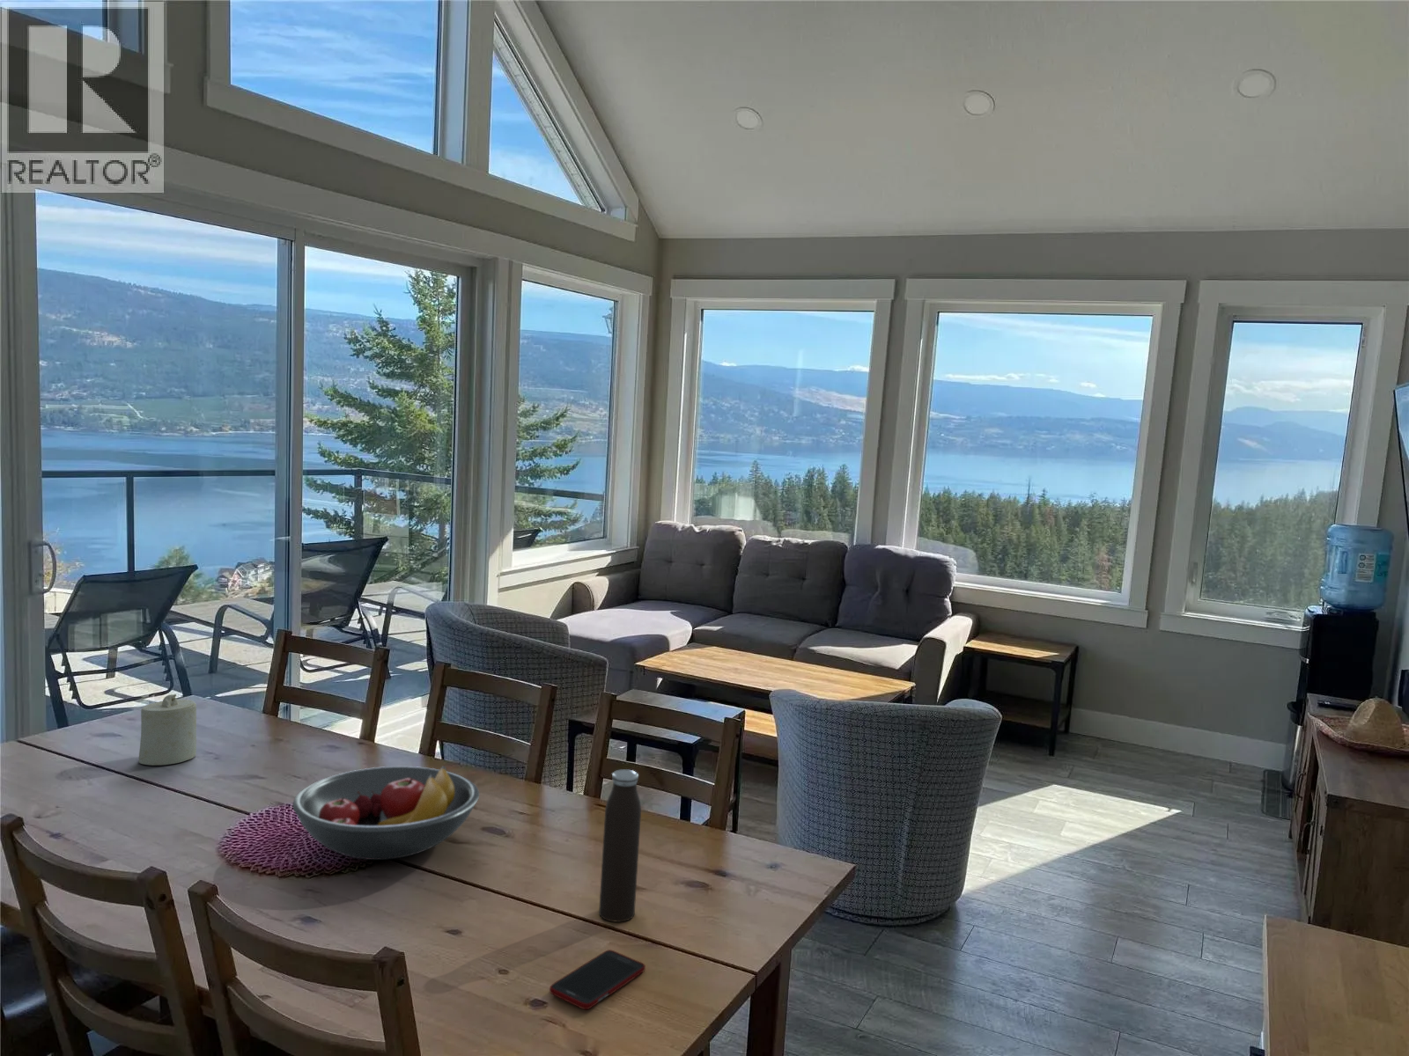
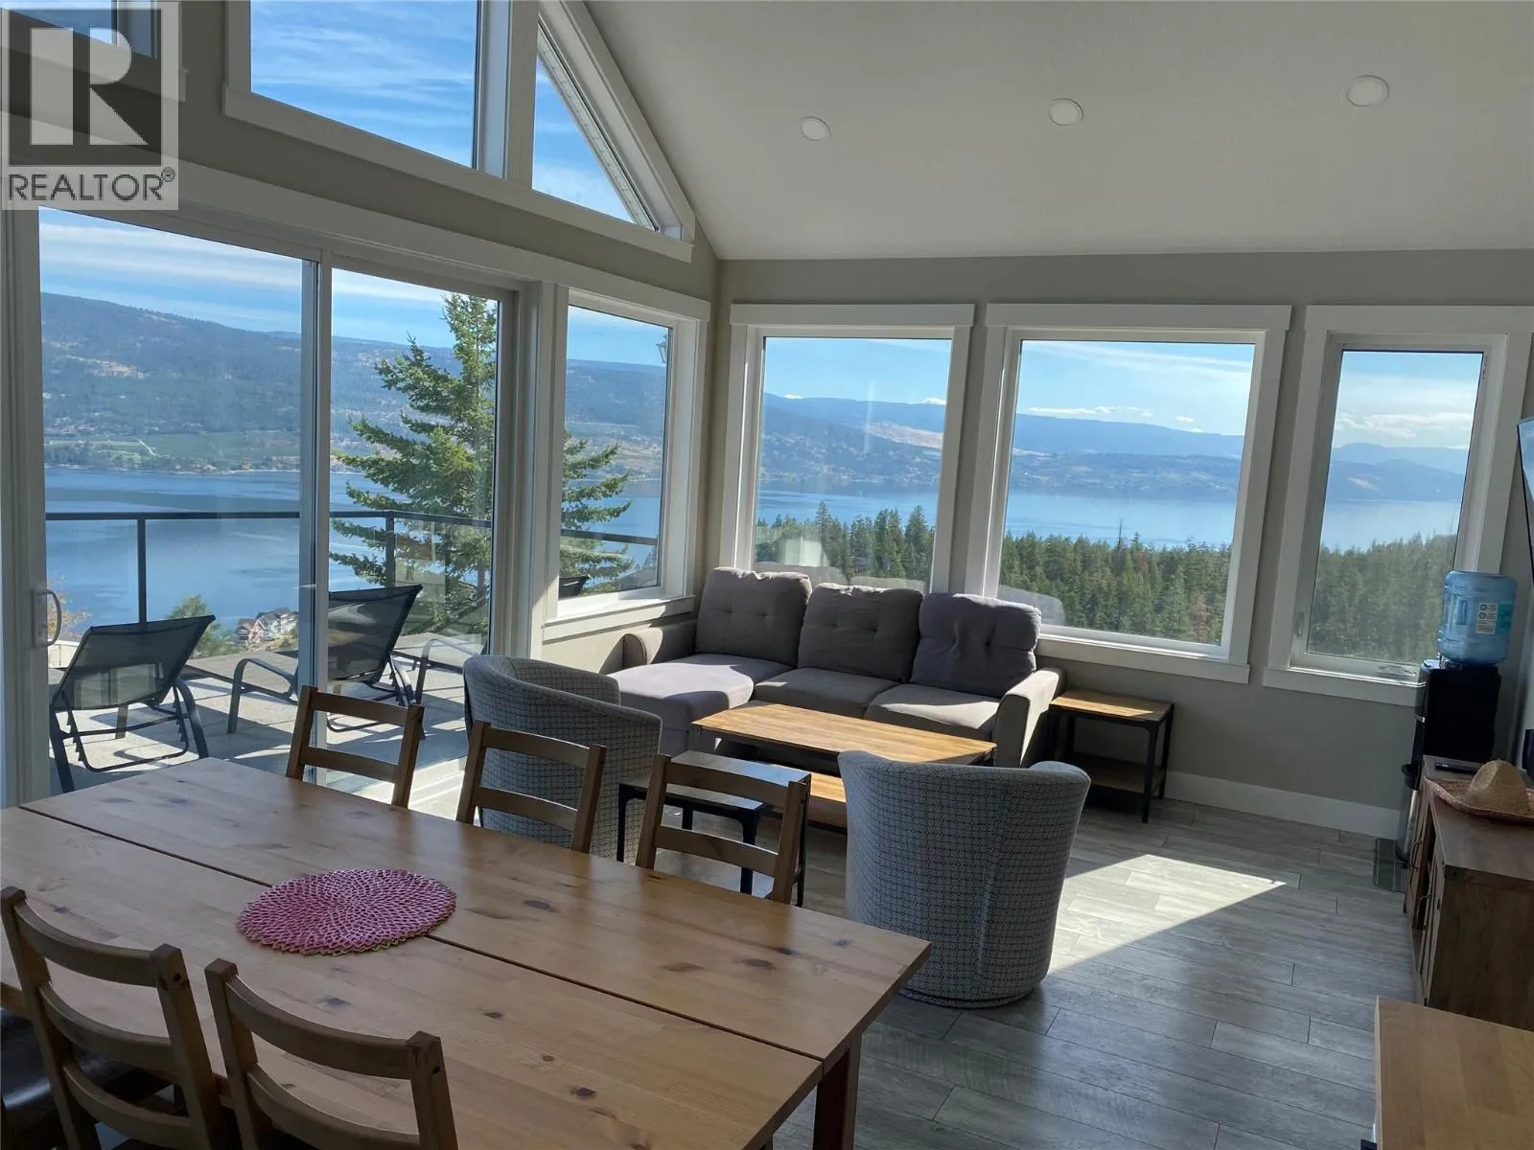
- candle [139,693,197,766]
- water bottle [598,769,642,923]
- fruit bowl [292,764,480,861]
- cell phone [549,948,647,1011]
